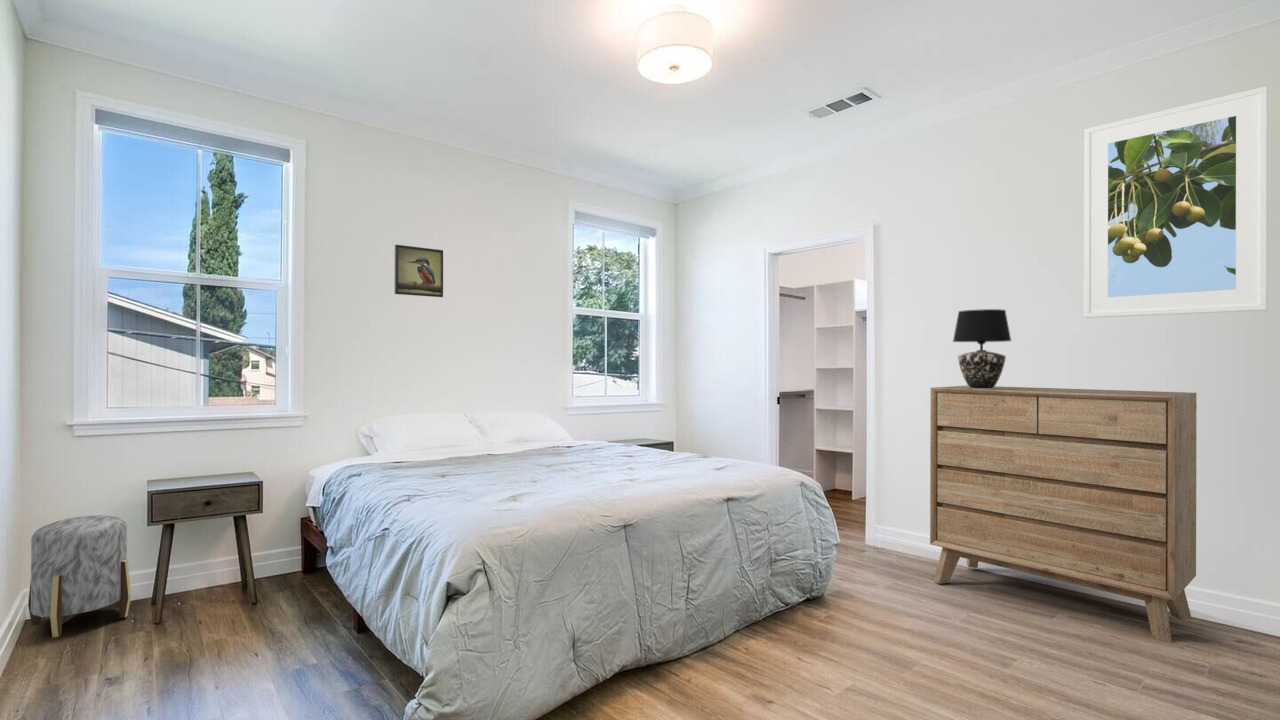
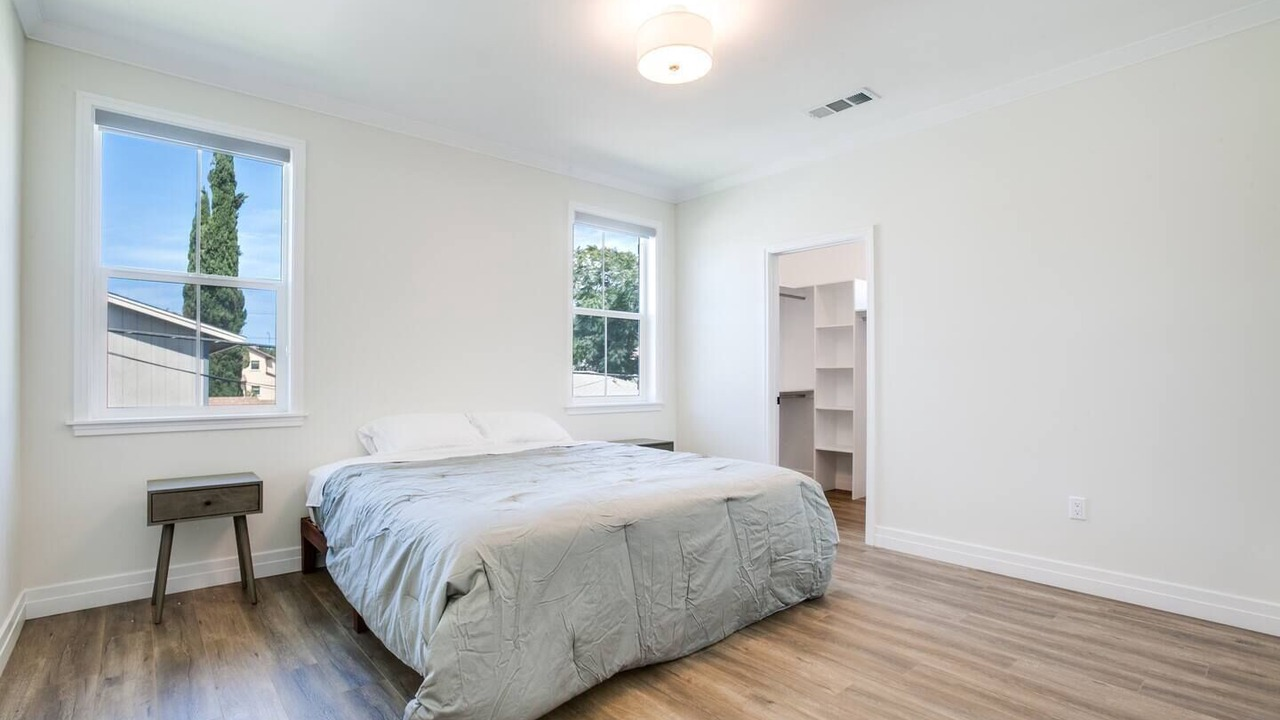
- stool [27,514,132,638]
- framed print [1083,85,1269,319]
- table lamp [952,308,1012,389]
- dresser [929,385,1197,643]
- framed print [394,244,444,298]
